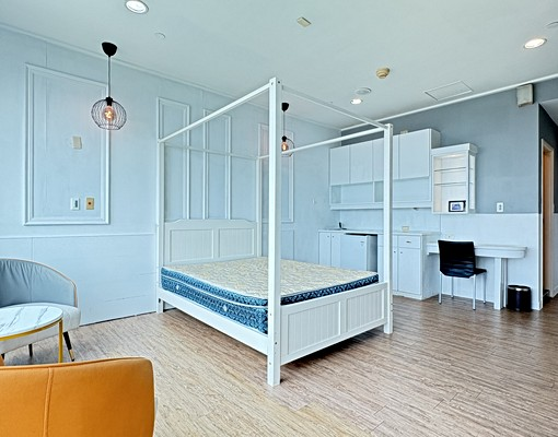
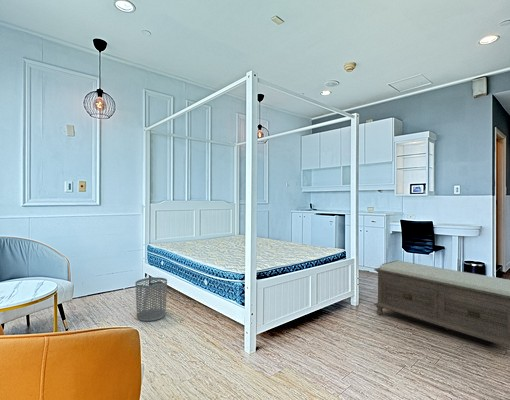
+ bench [373,260,510,349]
+ waste bin [134,276,168,322]
